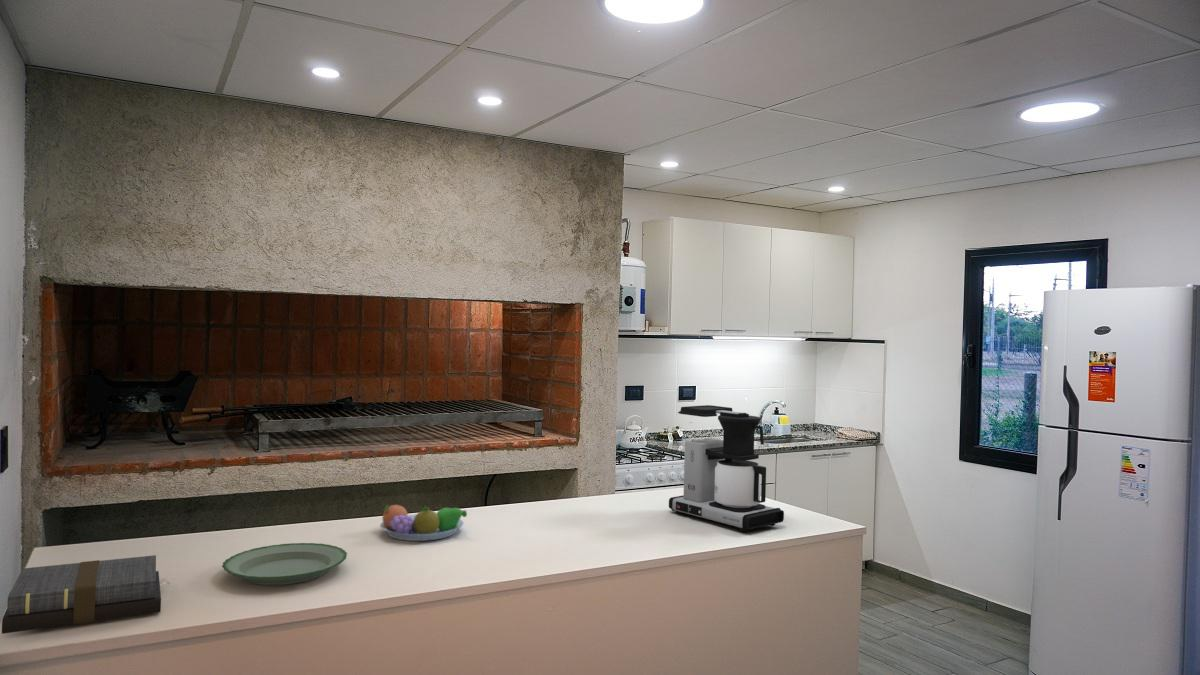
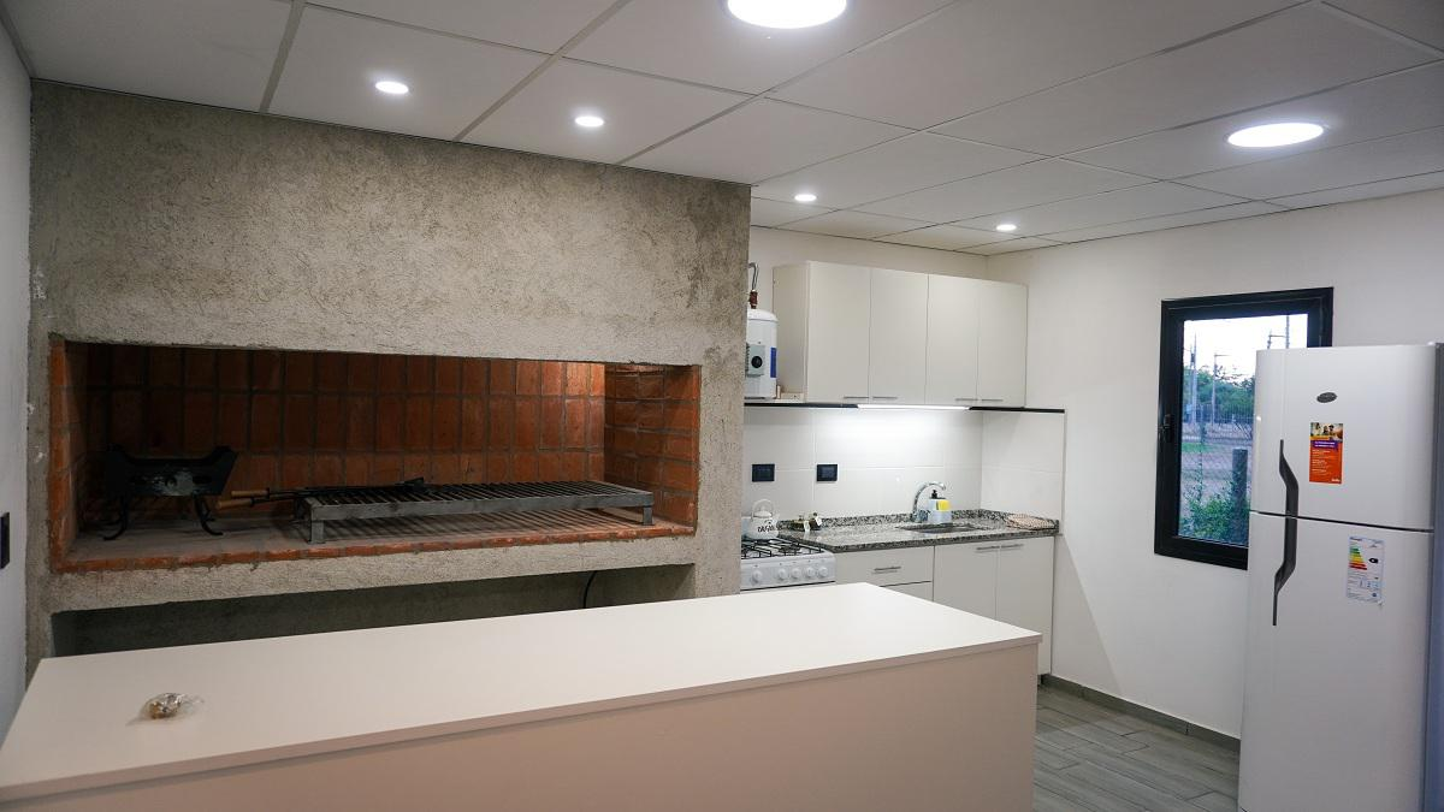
- fruit bowl [379,504,468,542]
- coffee maker [668,404,785,533]
- book [1,554,162,635]
- plate [221,542,348,586]
